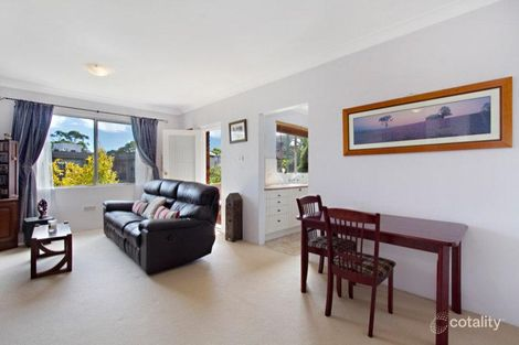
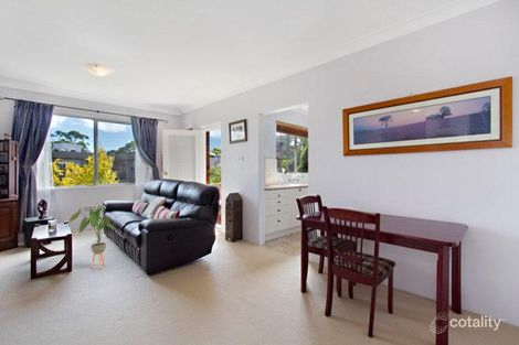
+ house plant [68,204,115,270]
